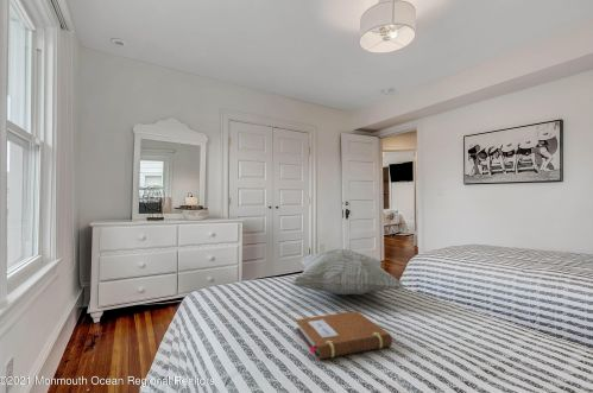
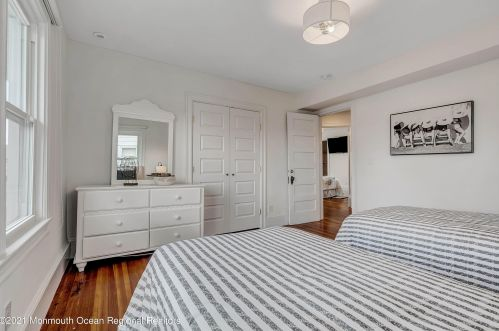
- notebook [295,310,393,361]
- decorative pillow [291,248,404,296]
